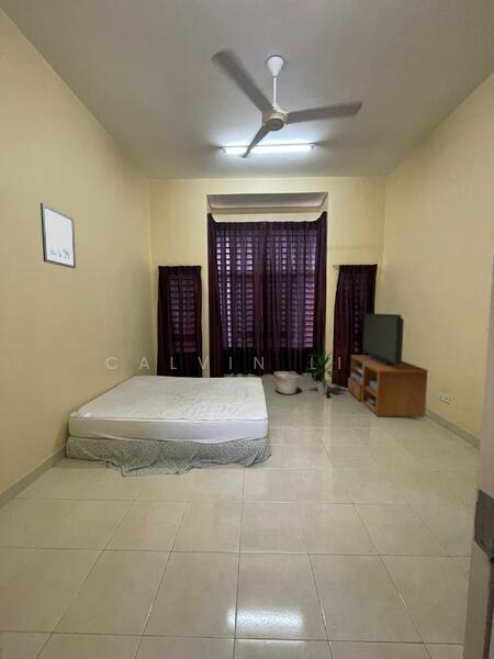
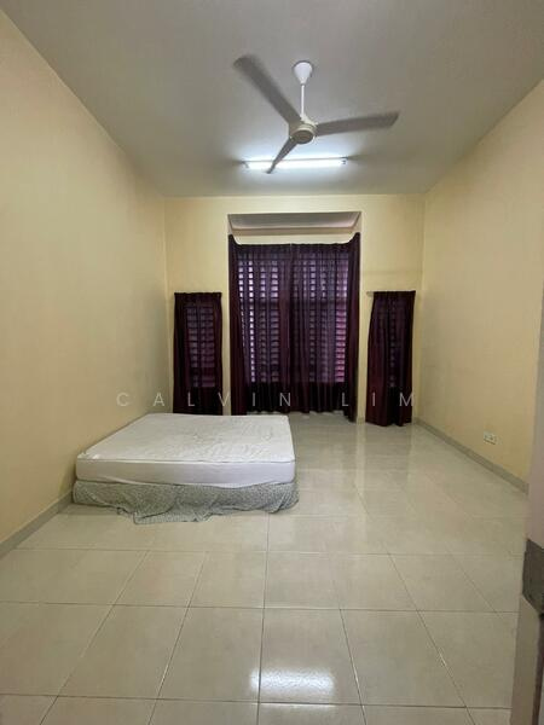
- indoor plant [305,350,339,395]
- tv stand [347,312,429,418]
- wall art [40,202,77,269]
- basket [273,370,300,395]
